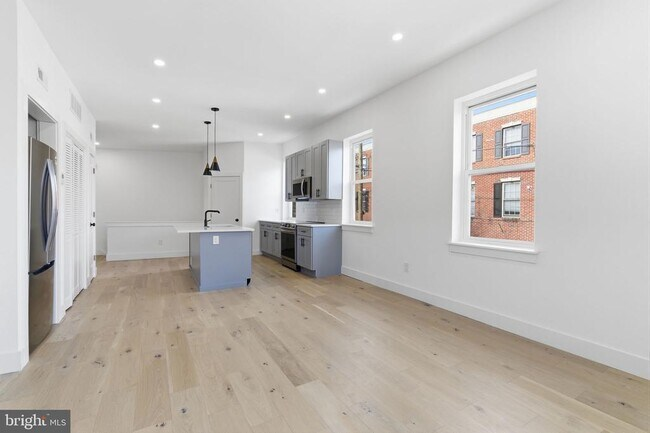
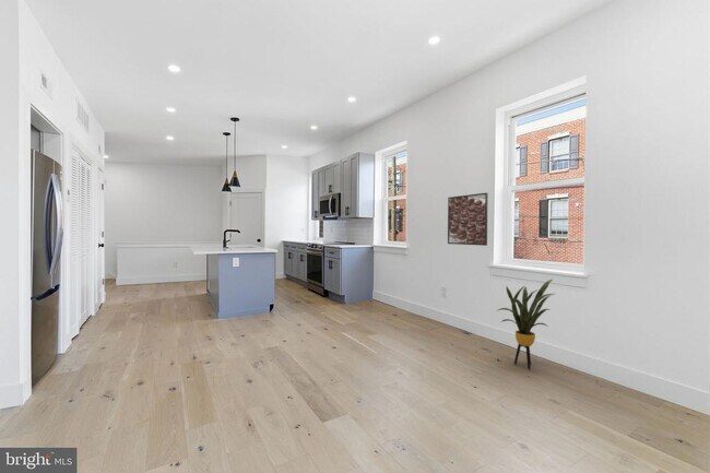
+ house plant [497,279,555,370]
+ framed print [447,191,489,247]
